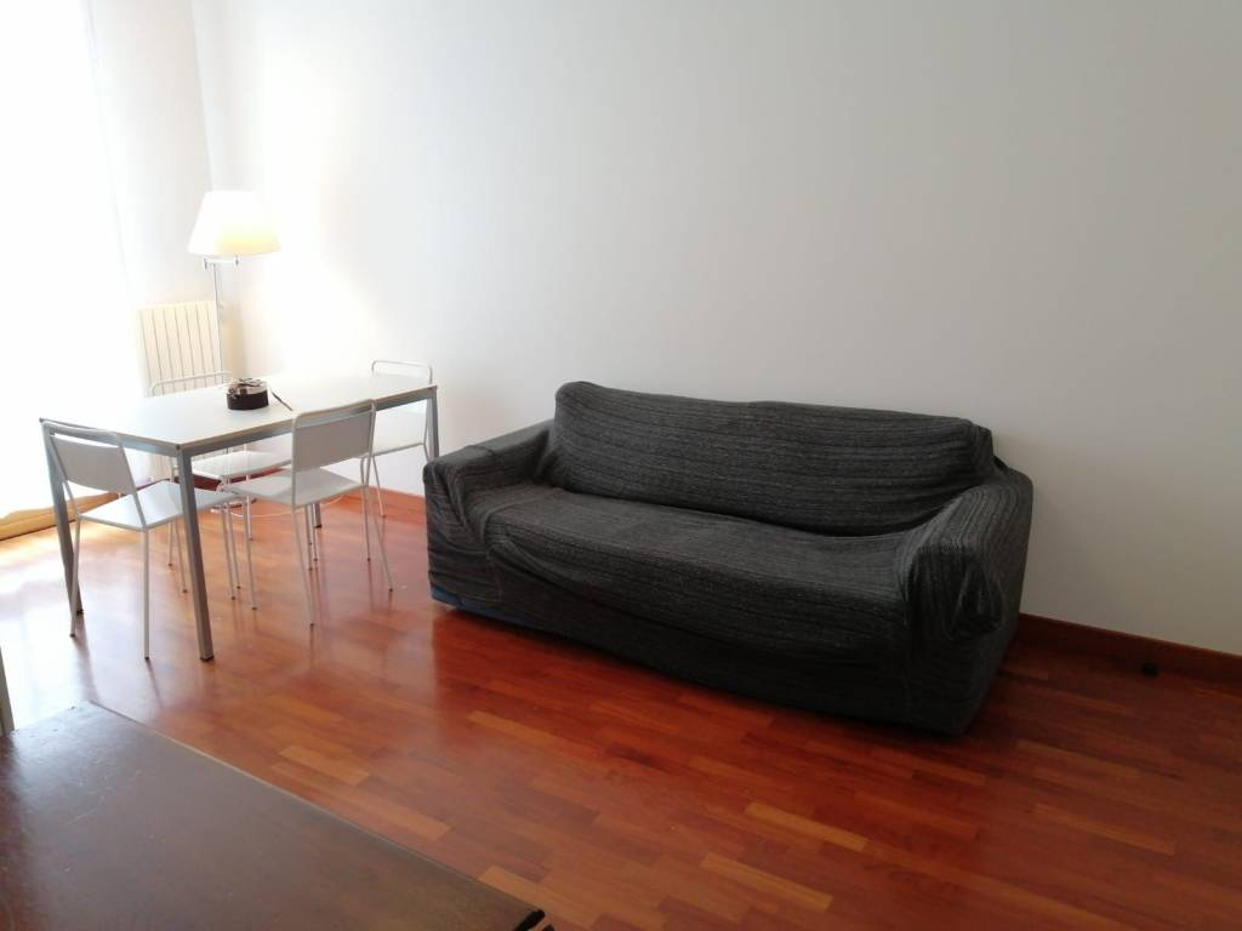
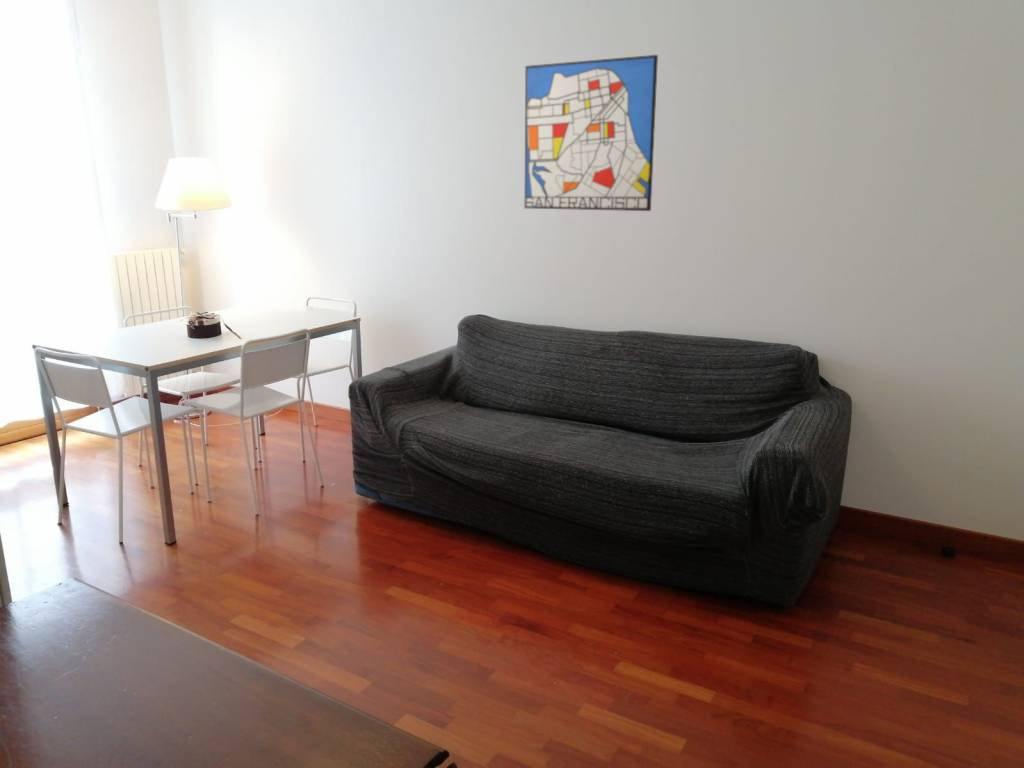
+ wall art [523,54,659,212]
